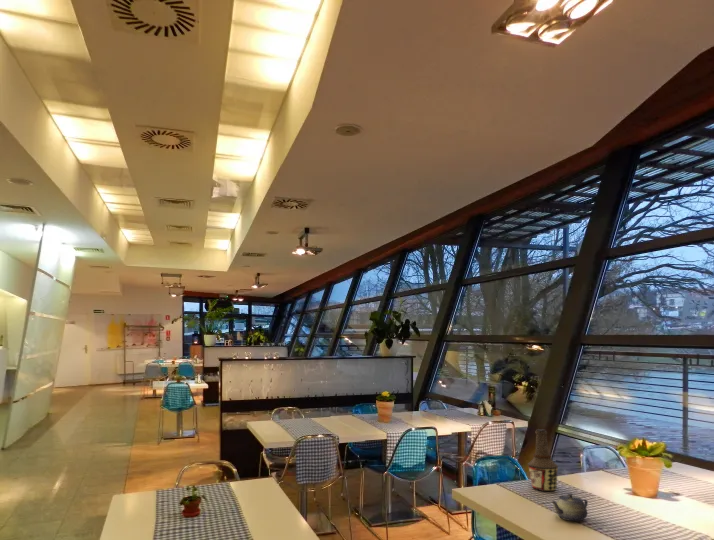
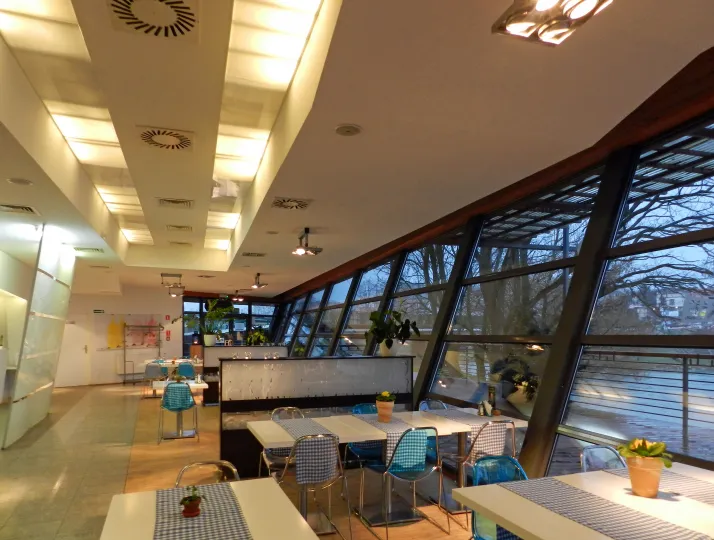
- bottle [527,428,559,492]
- teapot [550,492,589,522]
